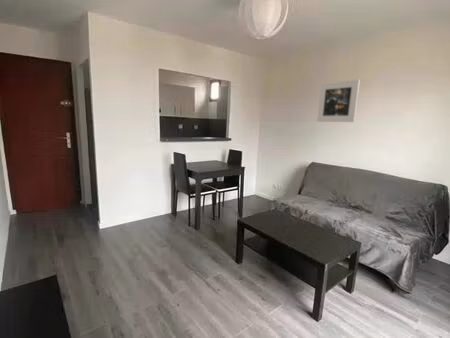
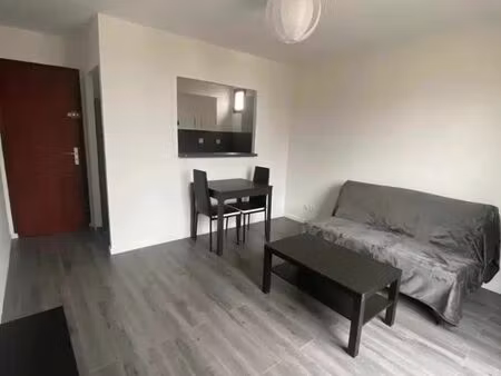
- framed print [316,79,361,123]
